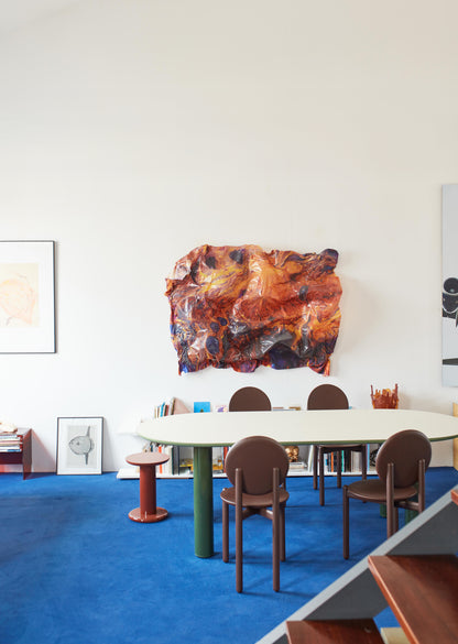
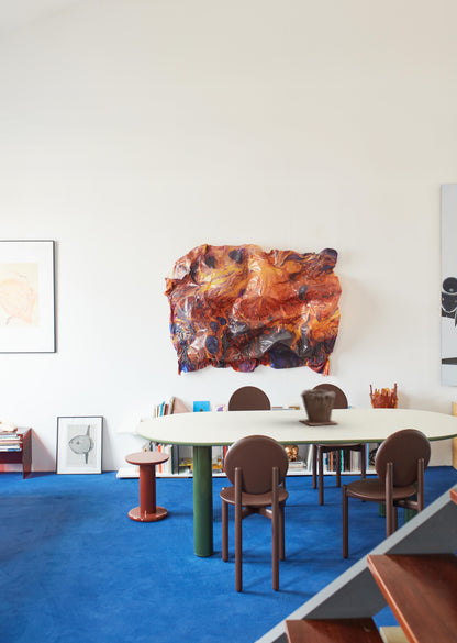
+ plant pot [298,388,338,426]
